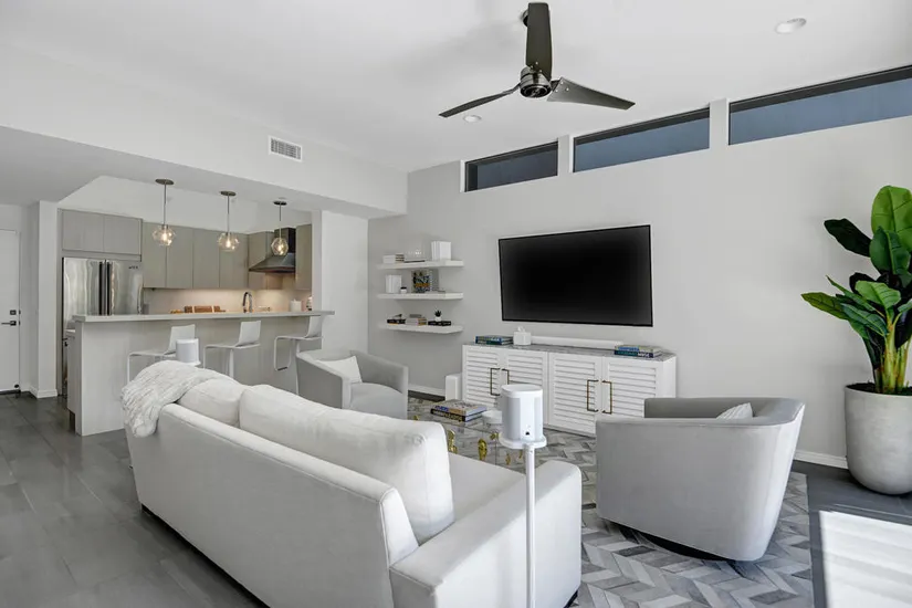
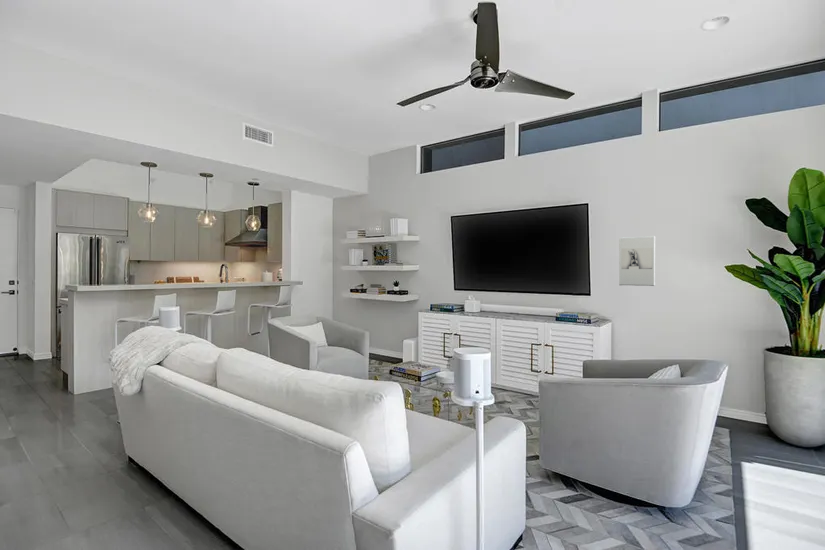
+ wall sculpture [618,235,656,287]
